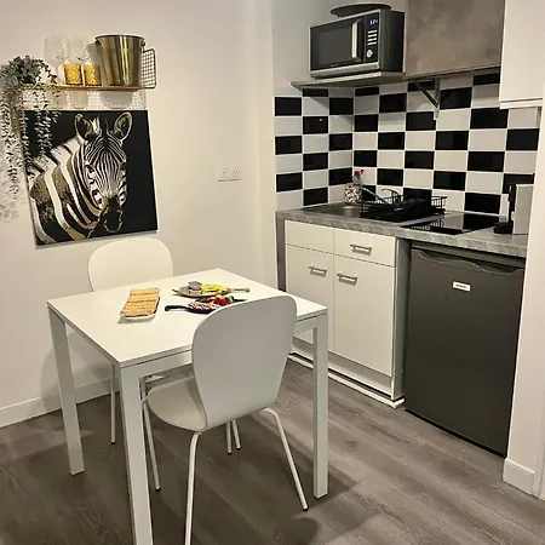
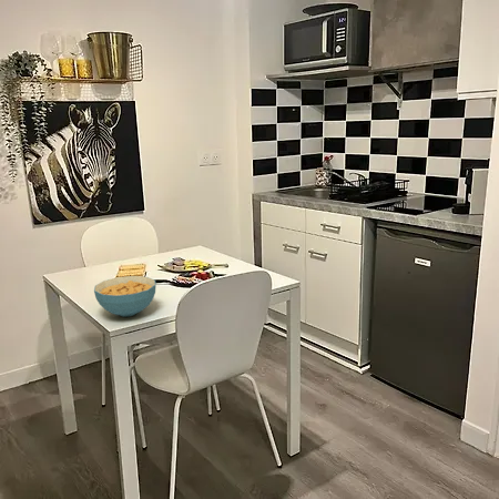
+ cereal bowl [93,275,156,318]
